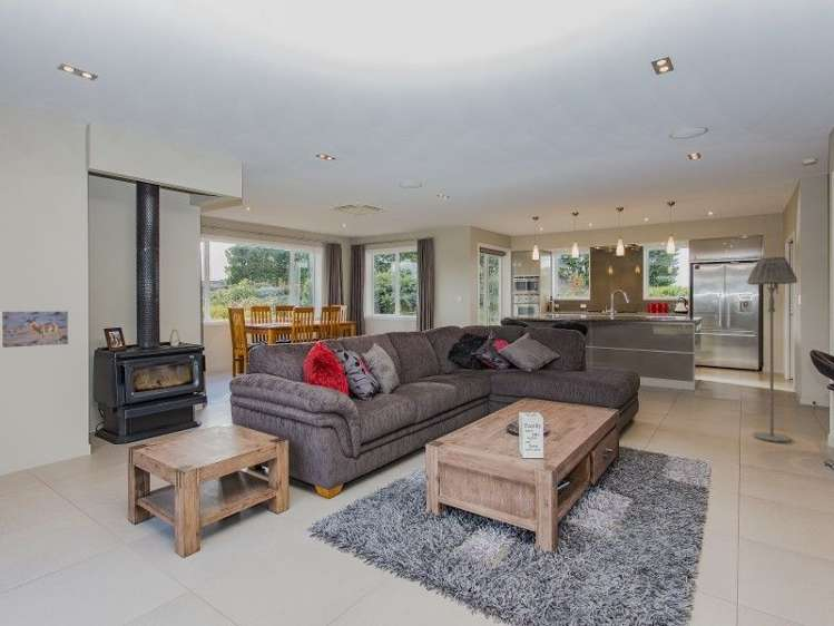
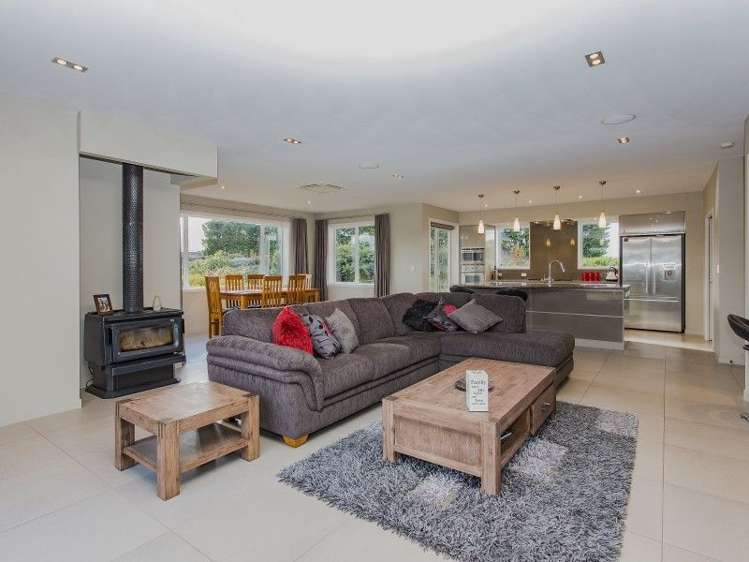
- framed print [0,310,70,350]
- floor lamp [746,256,798,443]
